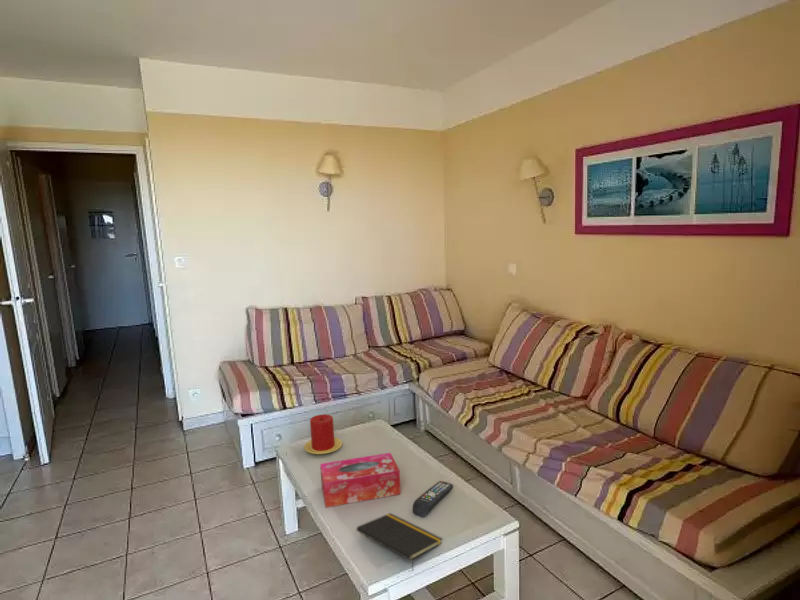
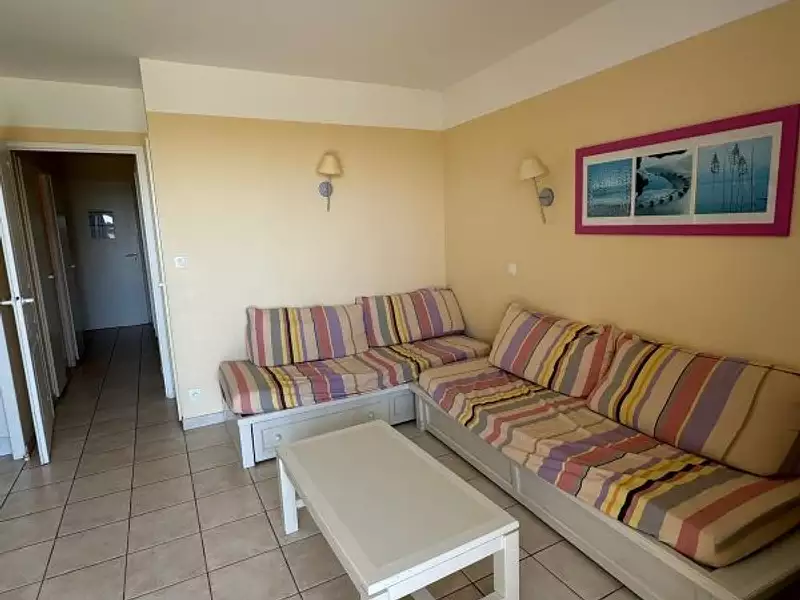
- tissue box [319,452,402,509]
- candle [303,413,343,455]
- notepad [356,512,443,572]
- remote control [412,480,454,518]
